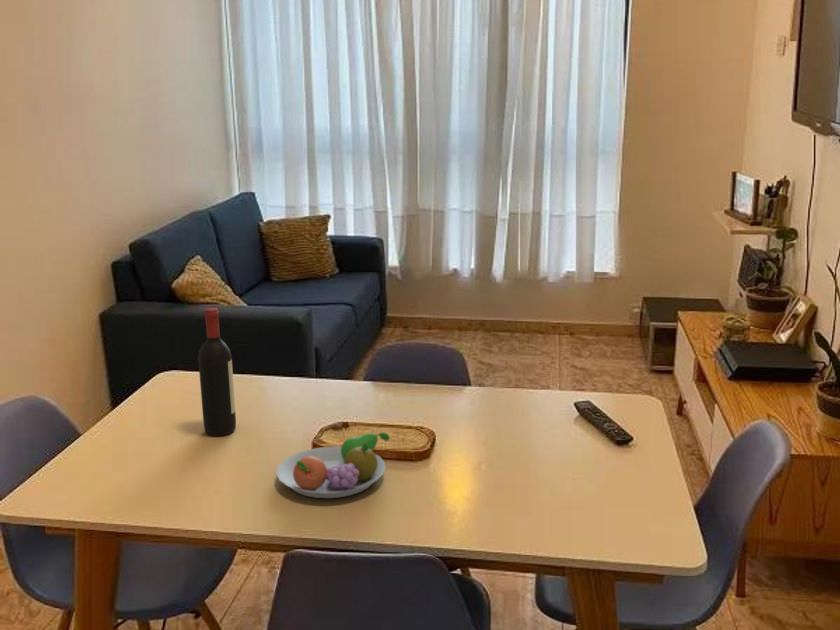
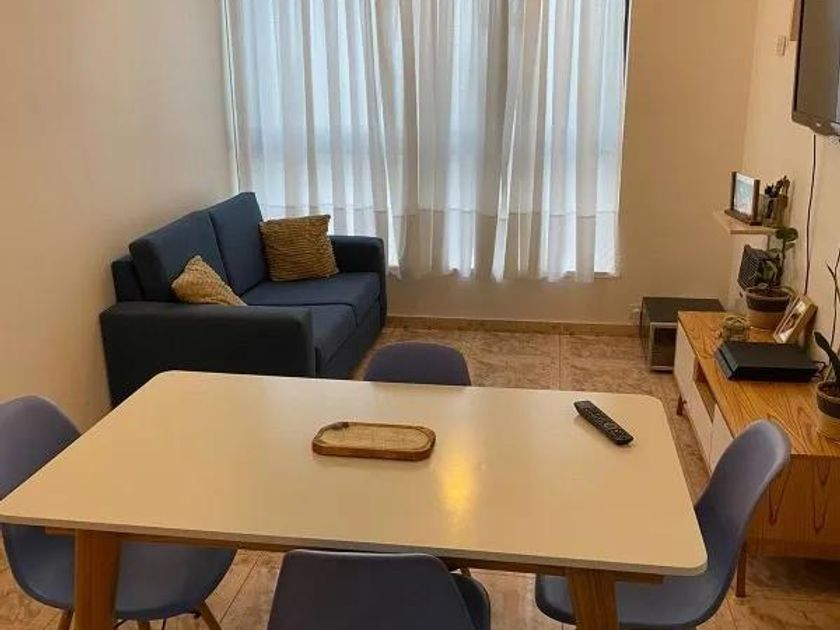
- wine bottle [197,307,237,437]
- fruit bowl [276,432,391,499]
